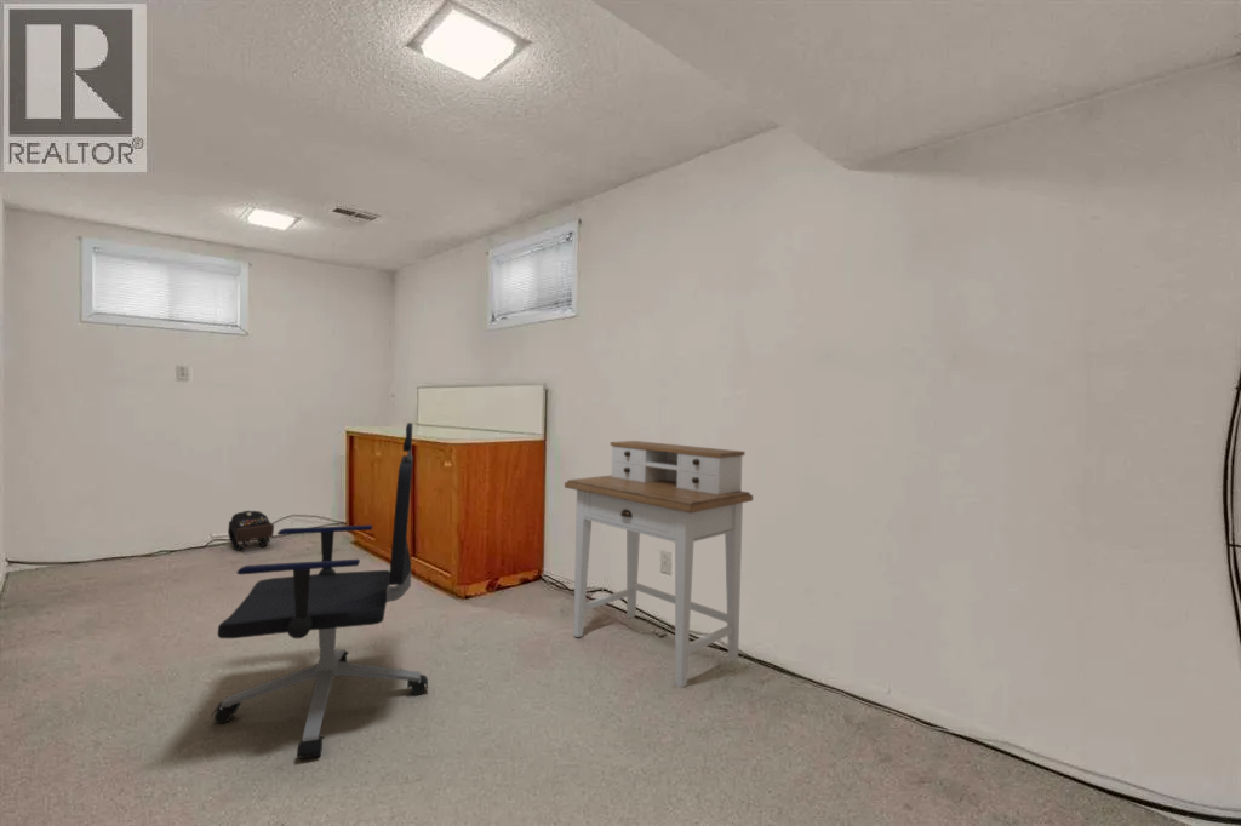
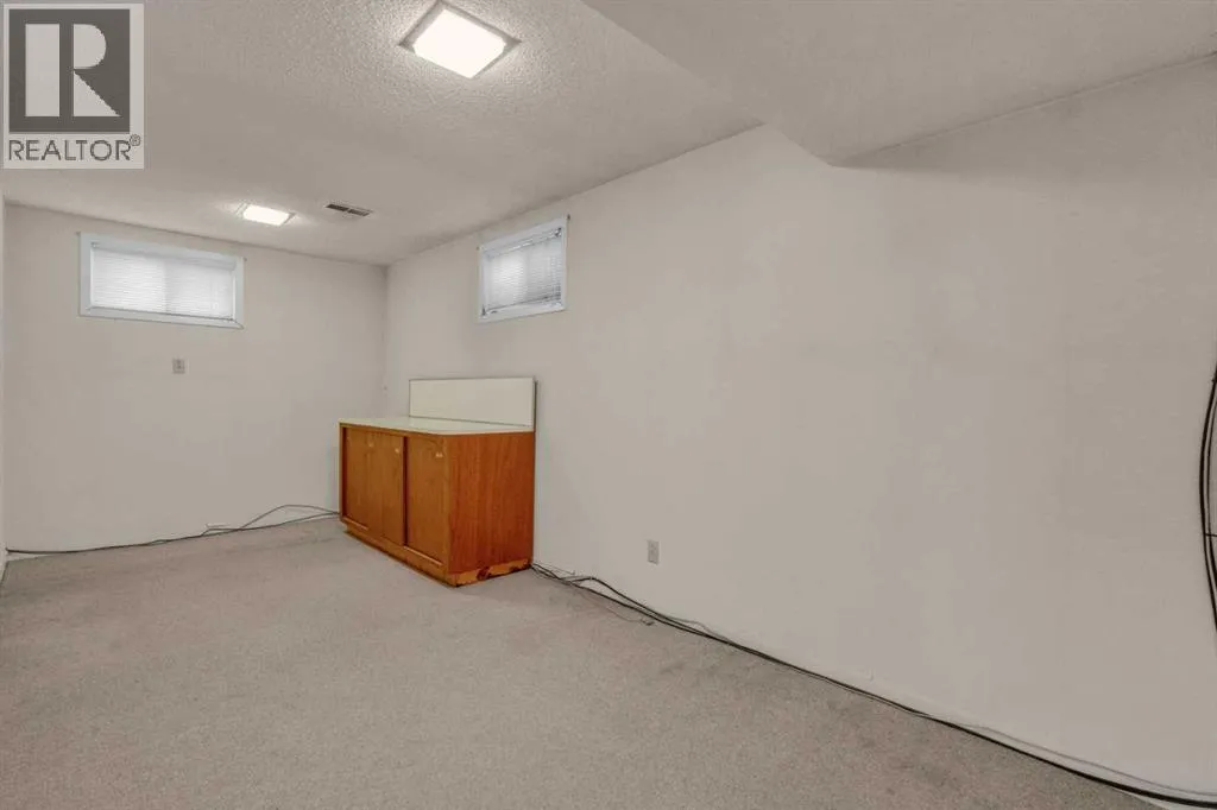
- desk [564,440,754,689]
- office chair [208,421,429,761]
- backpack [227,510,275,551]
